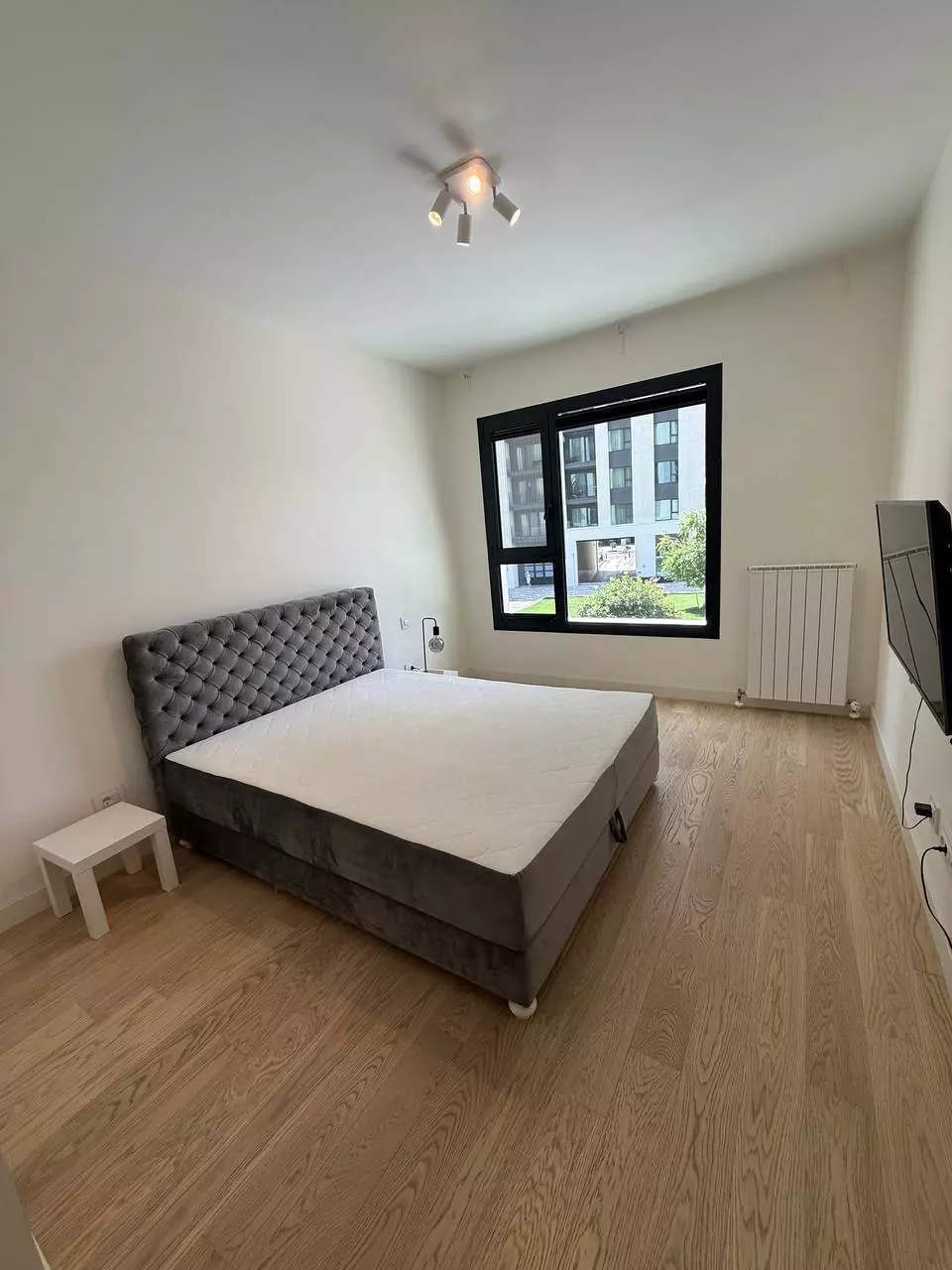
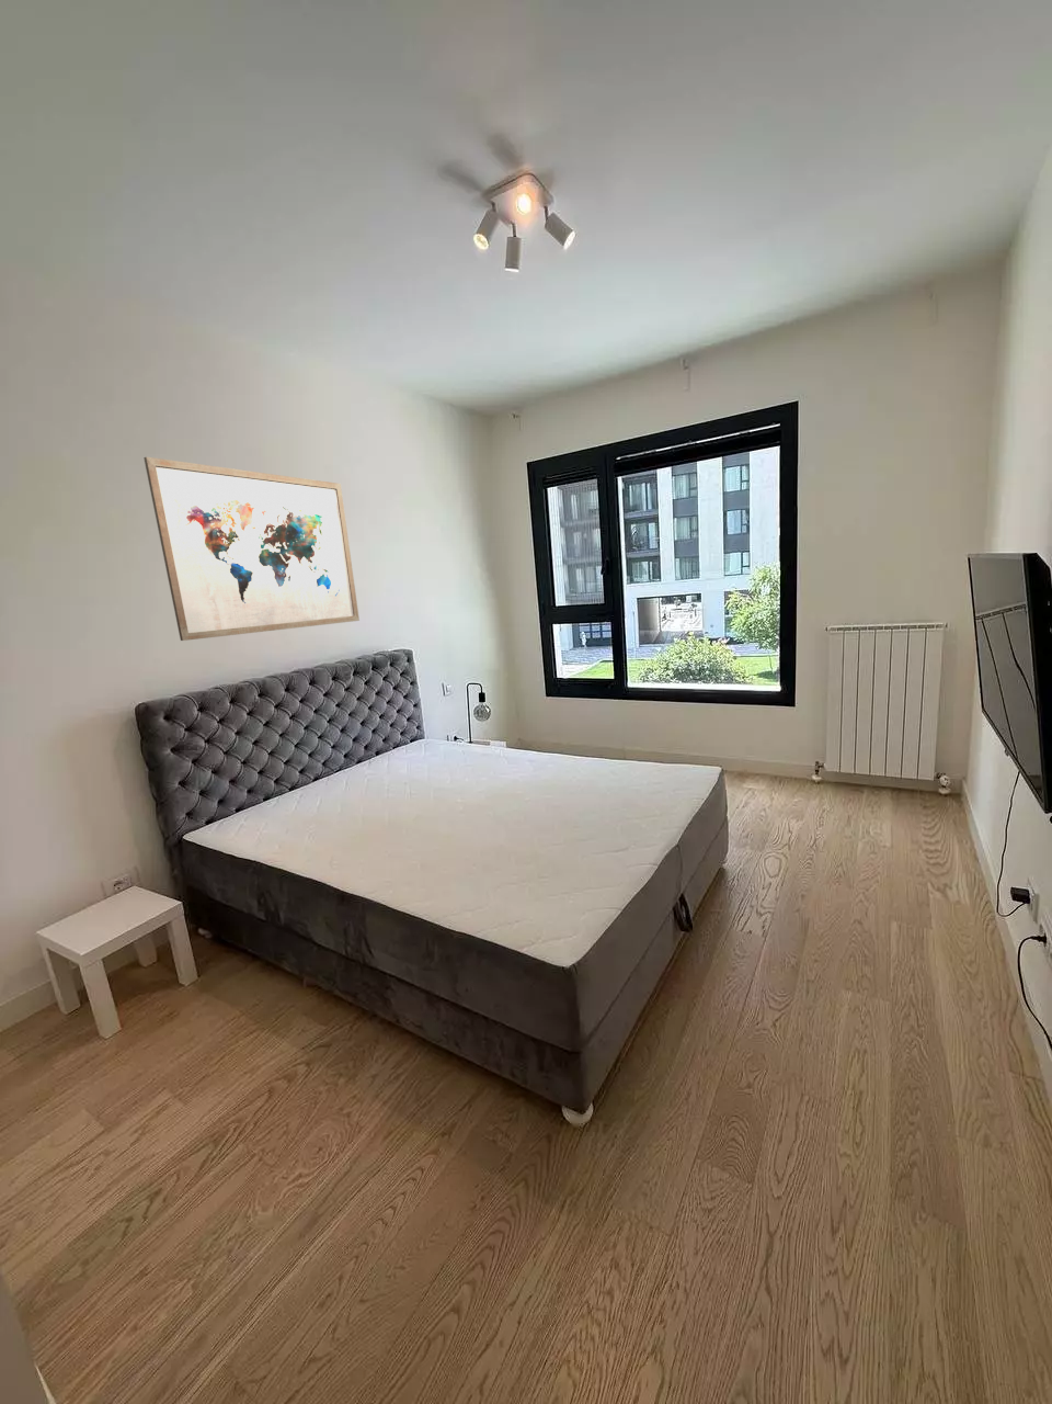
+ wall art [143,457,360,641]
